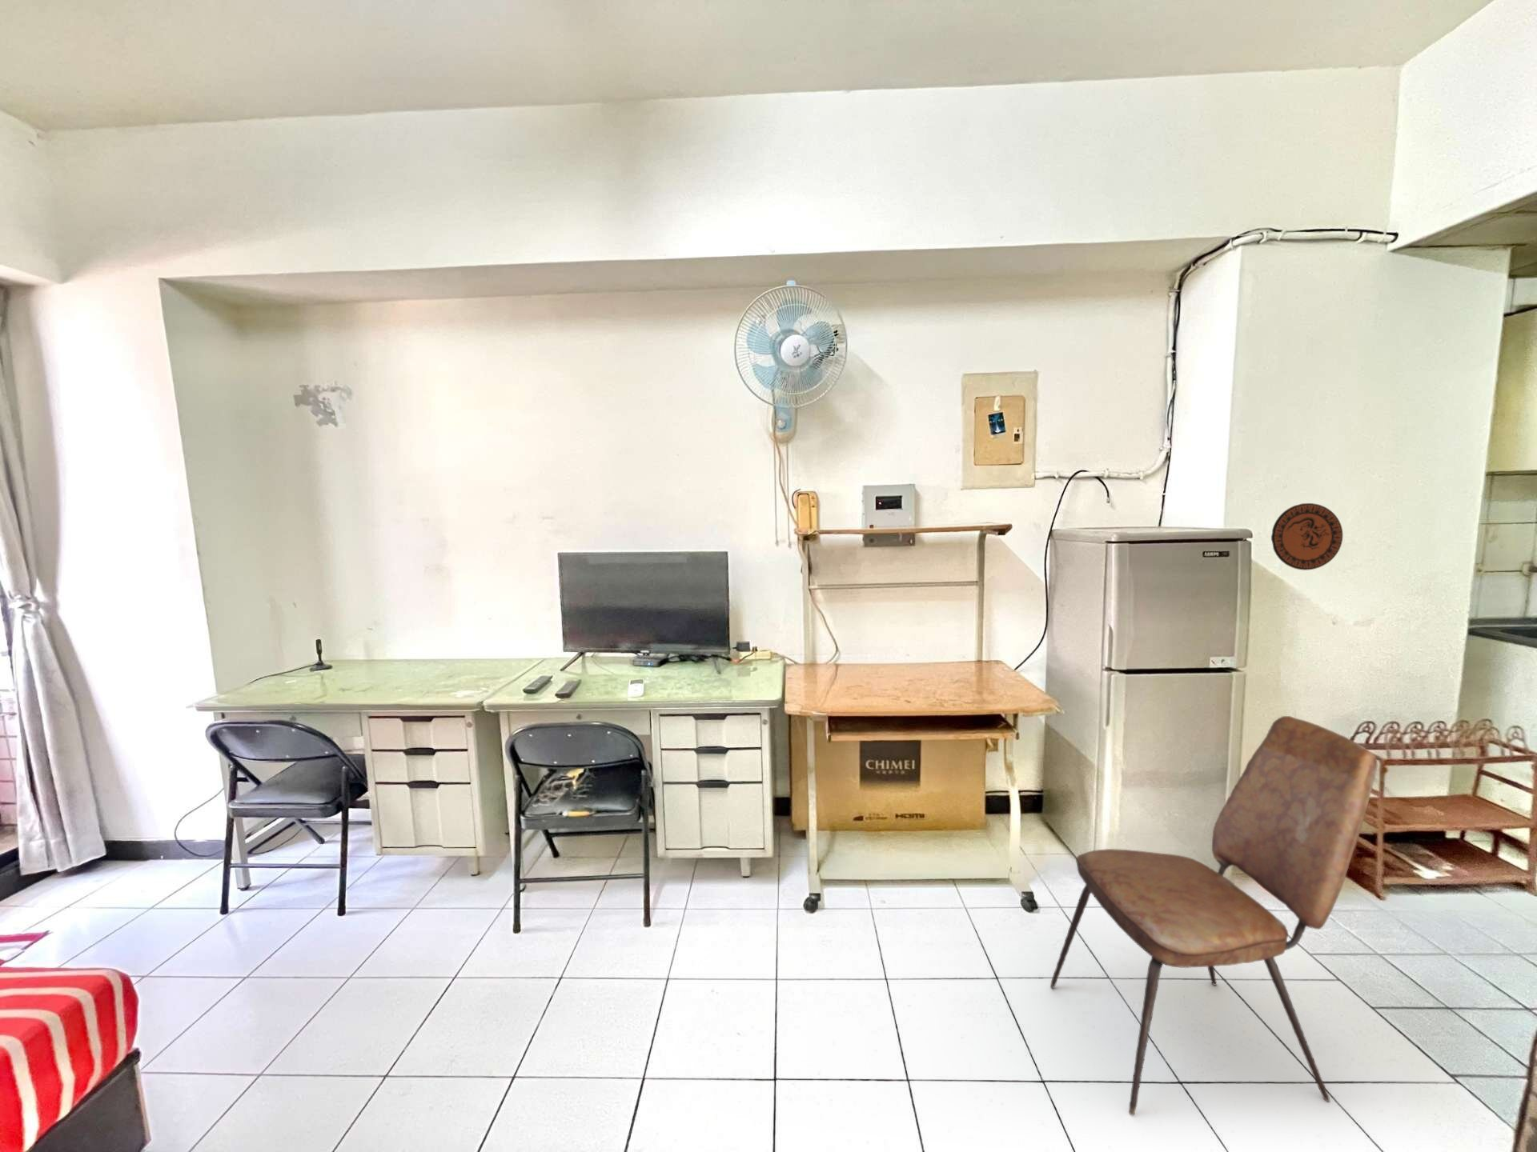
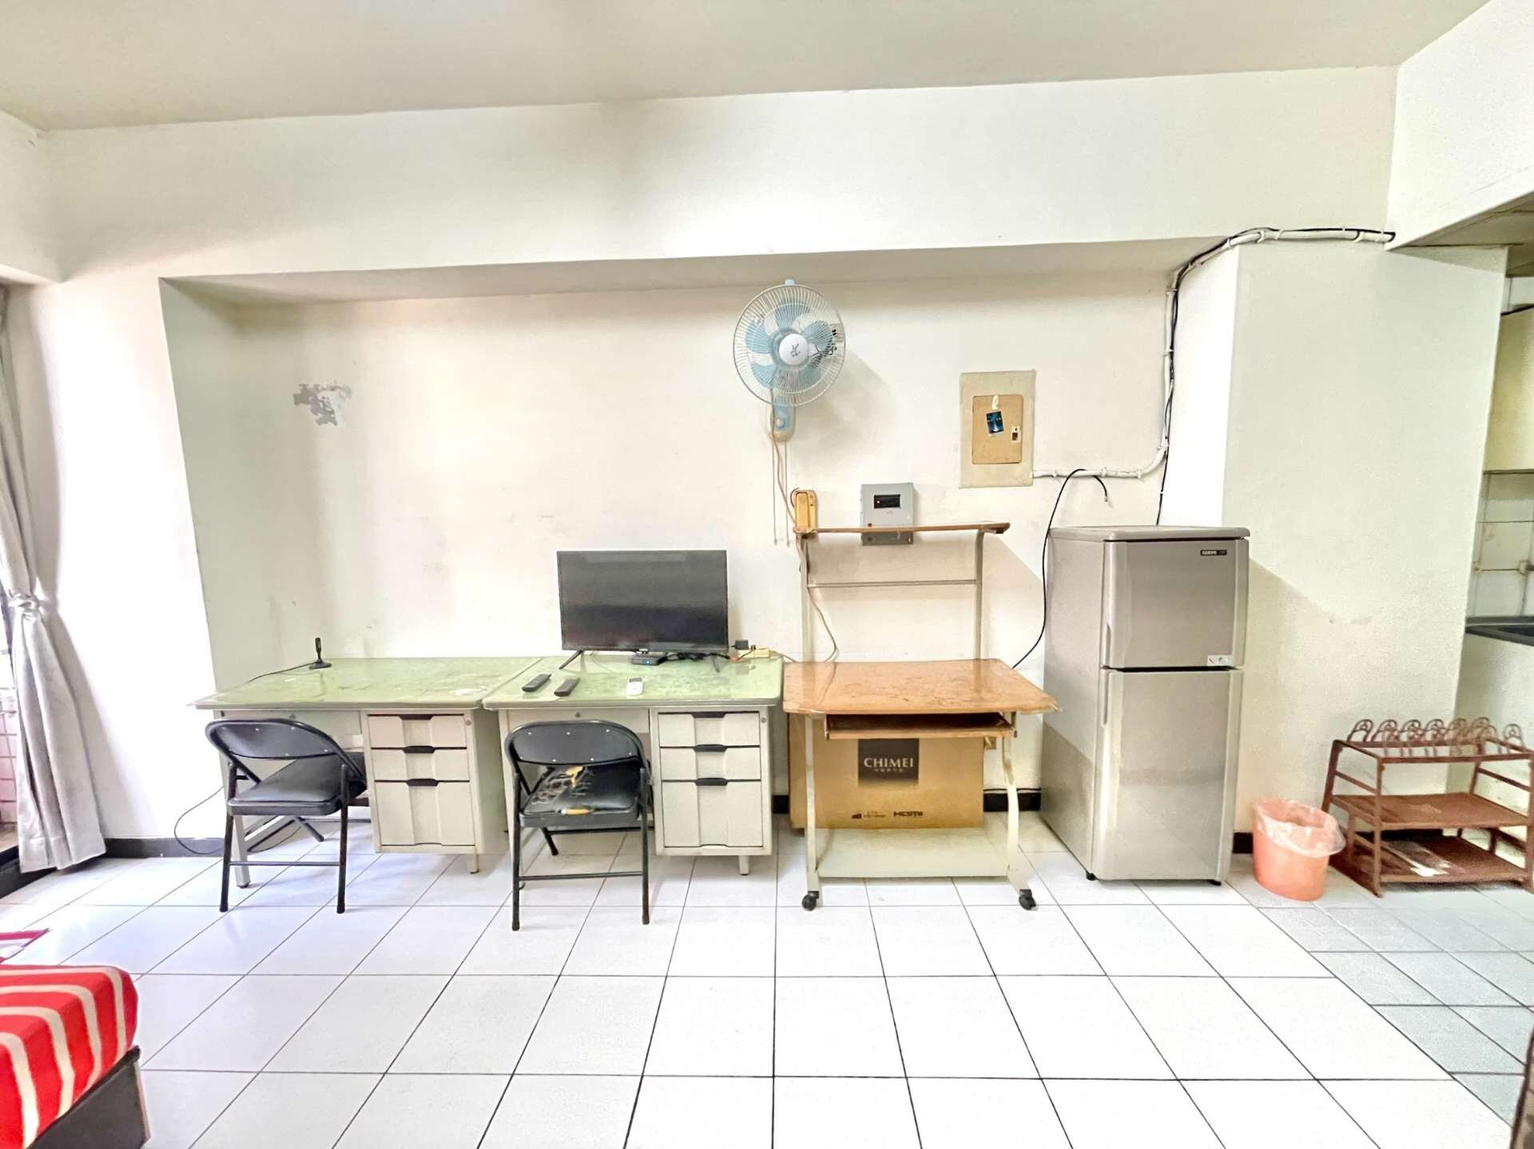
- decorative plate [1271,502,1343,571]
- dining chair [1049,715,1378,1116]
